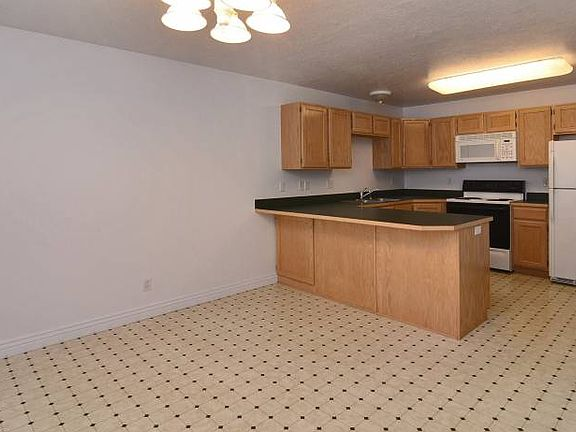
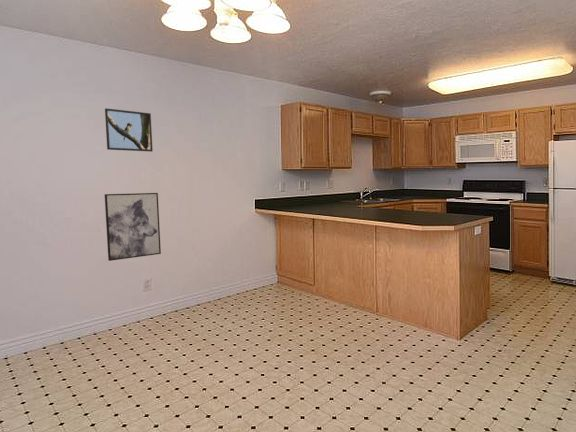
+ wall art [104,192,162,262]
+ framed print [104,107,154,152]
